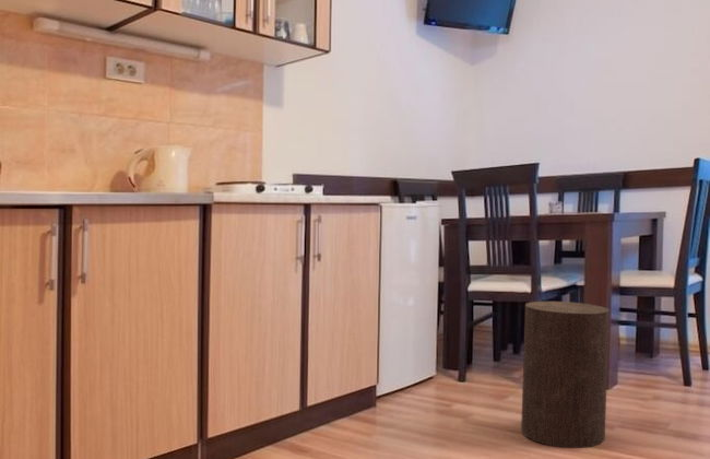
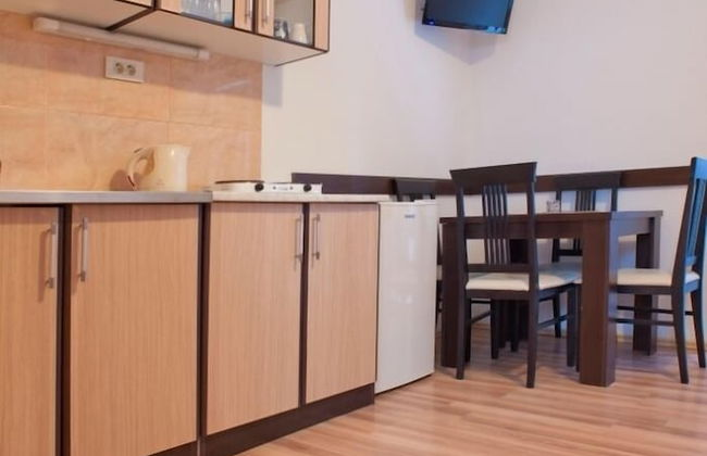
- stool [520,301,611,449]
